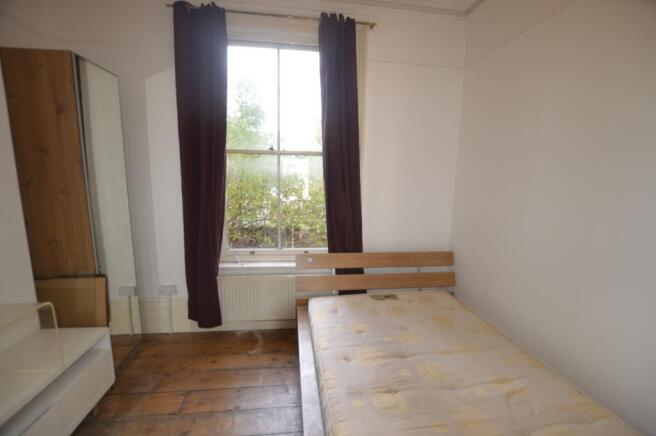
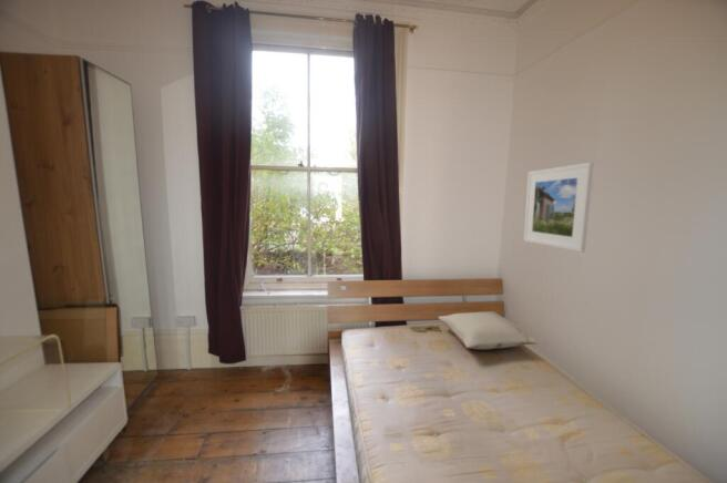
+ pillow [437,310,540,350]
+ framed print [522,161,594,254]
